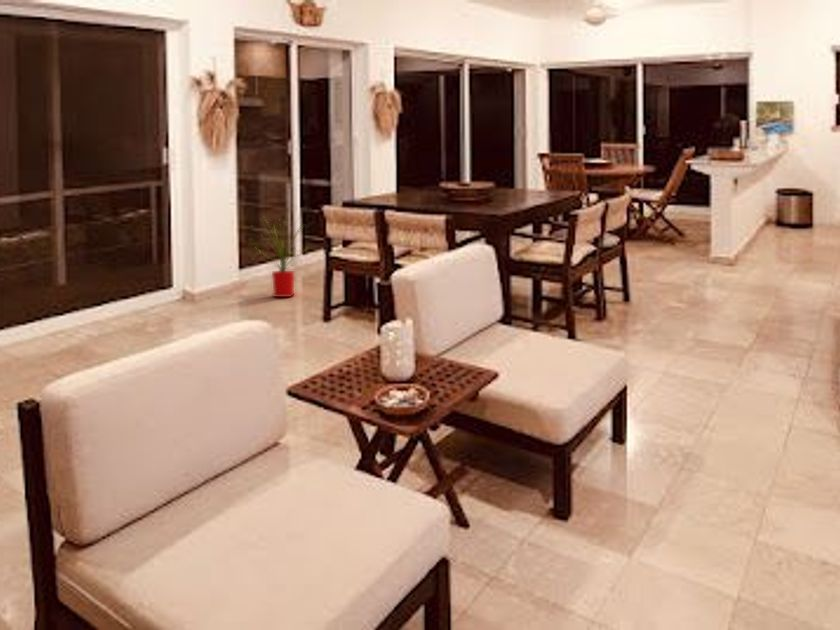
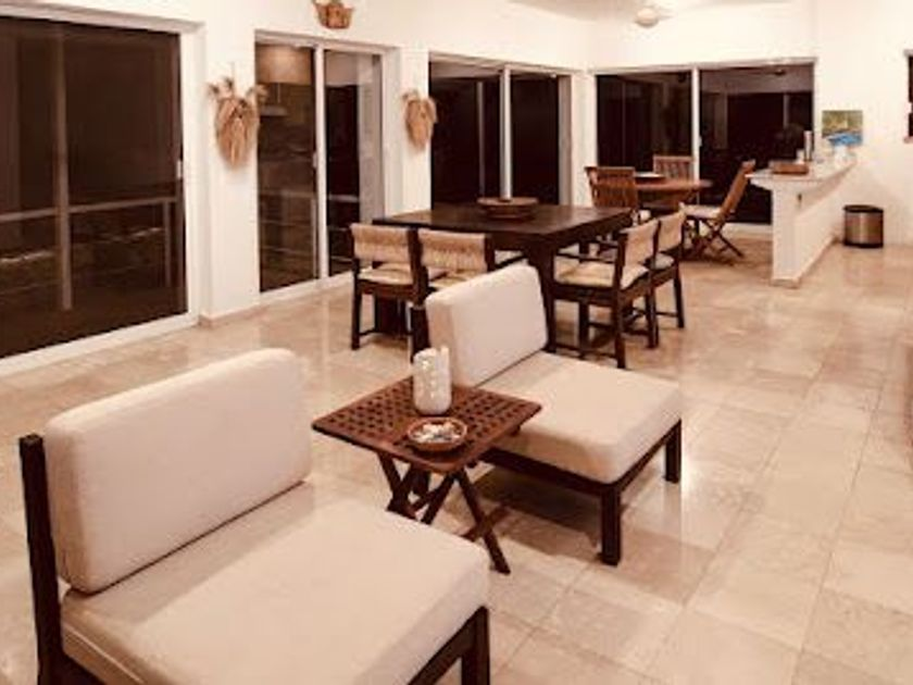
- house plant [249,214,307,298]
